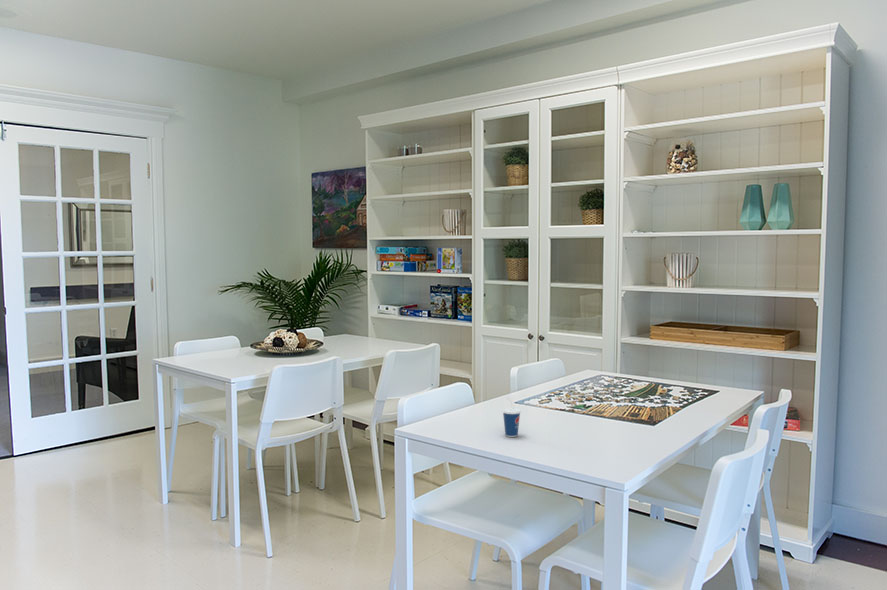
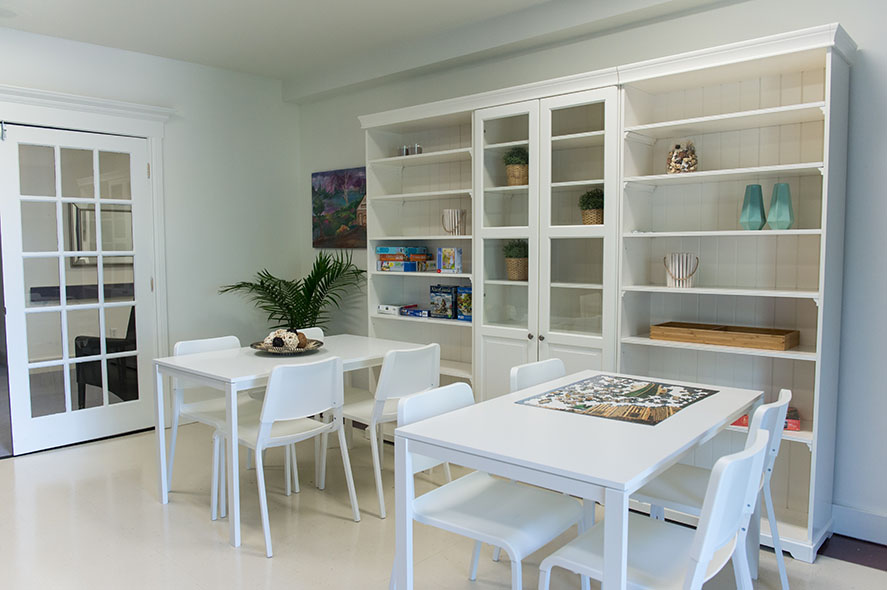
- cup [501,397,522,438]
